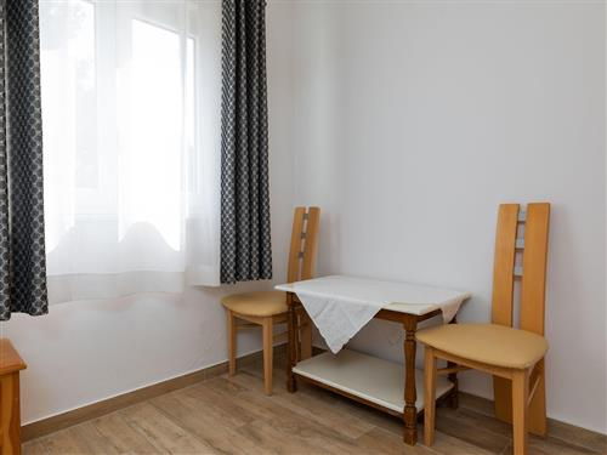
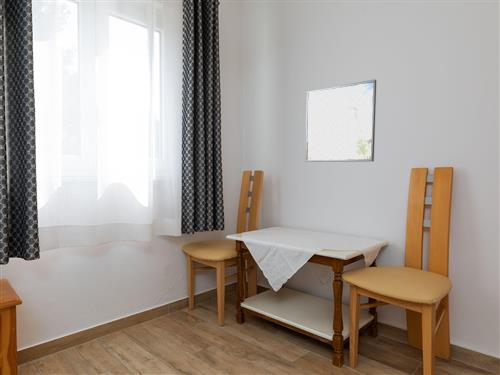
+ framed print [304,79,377,163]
